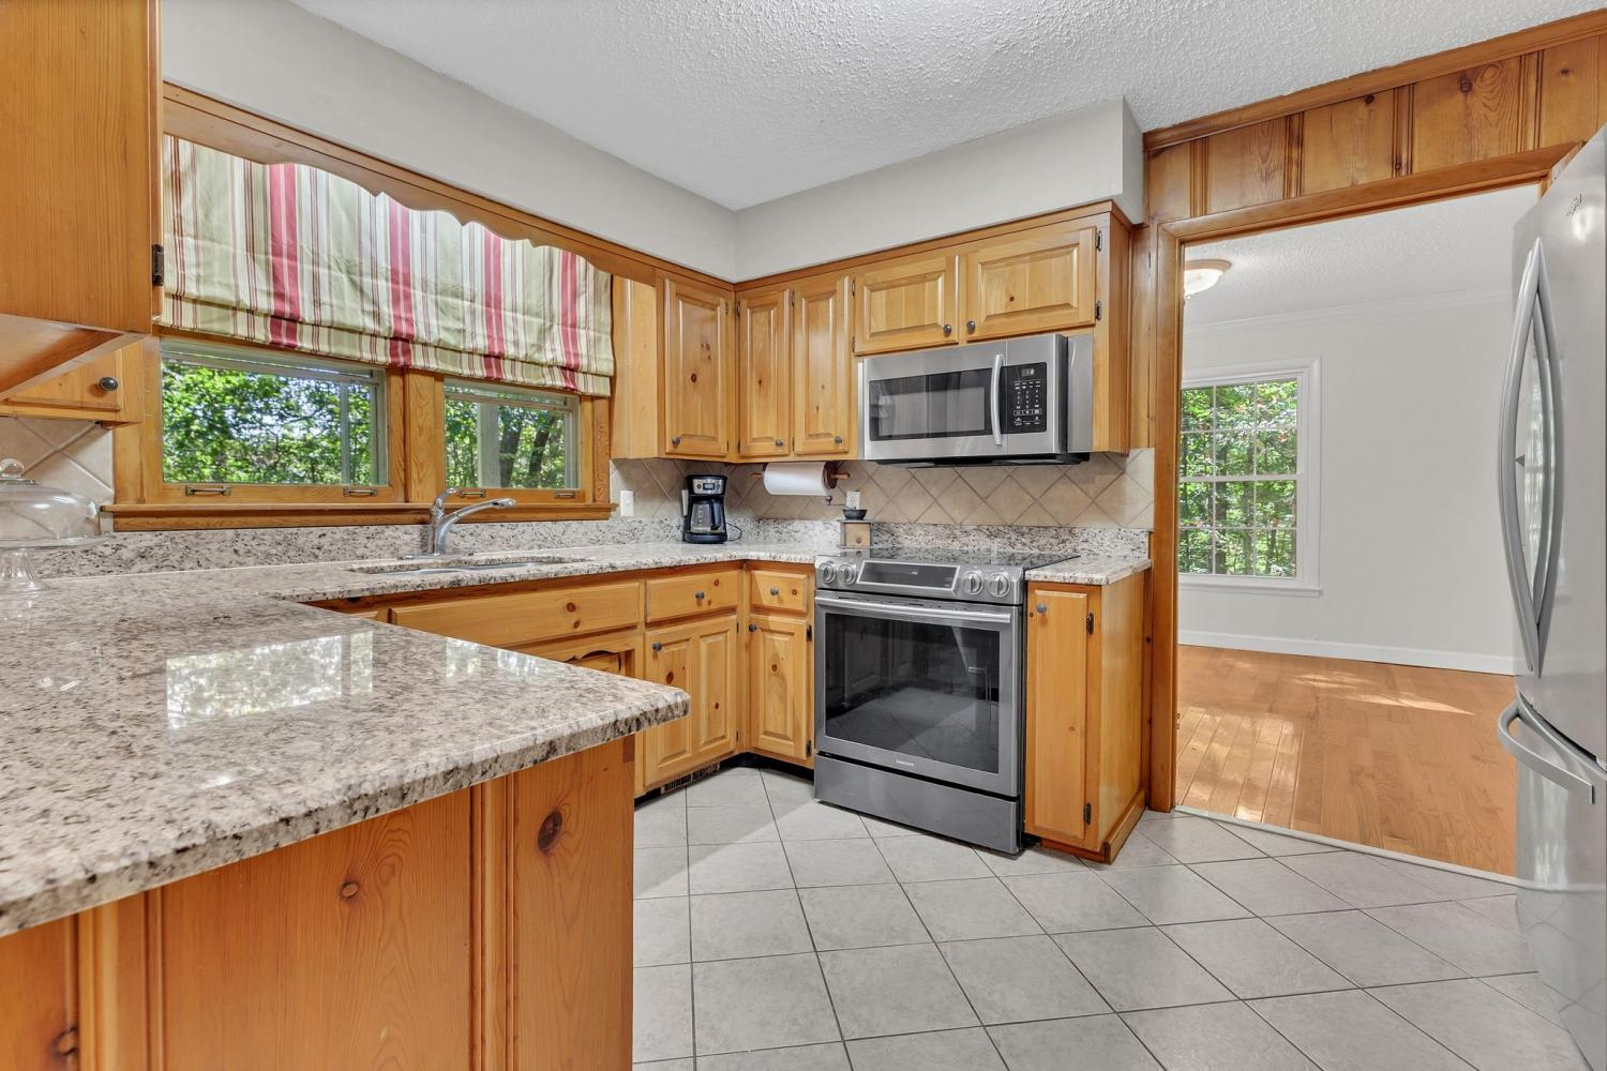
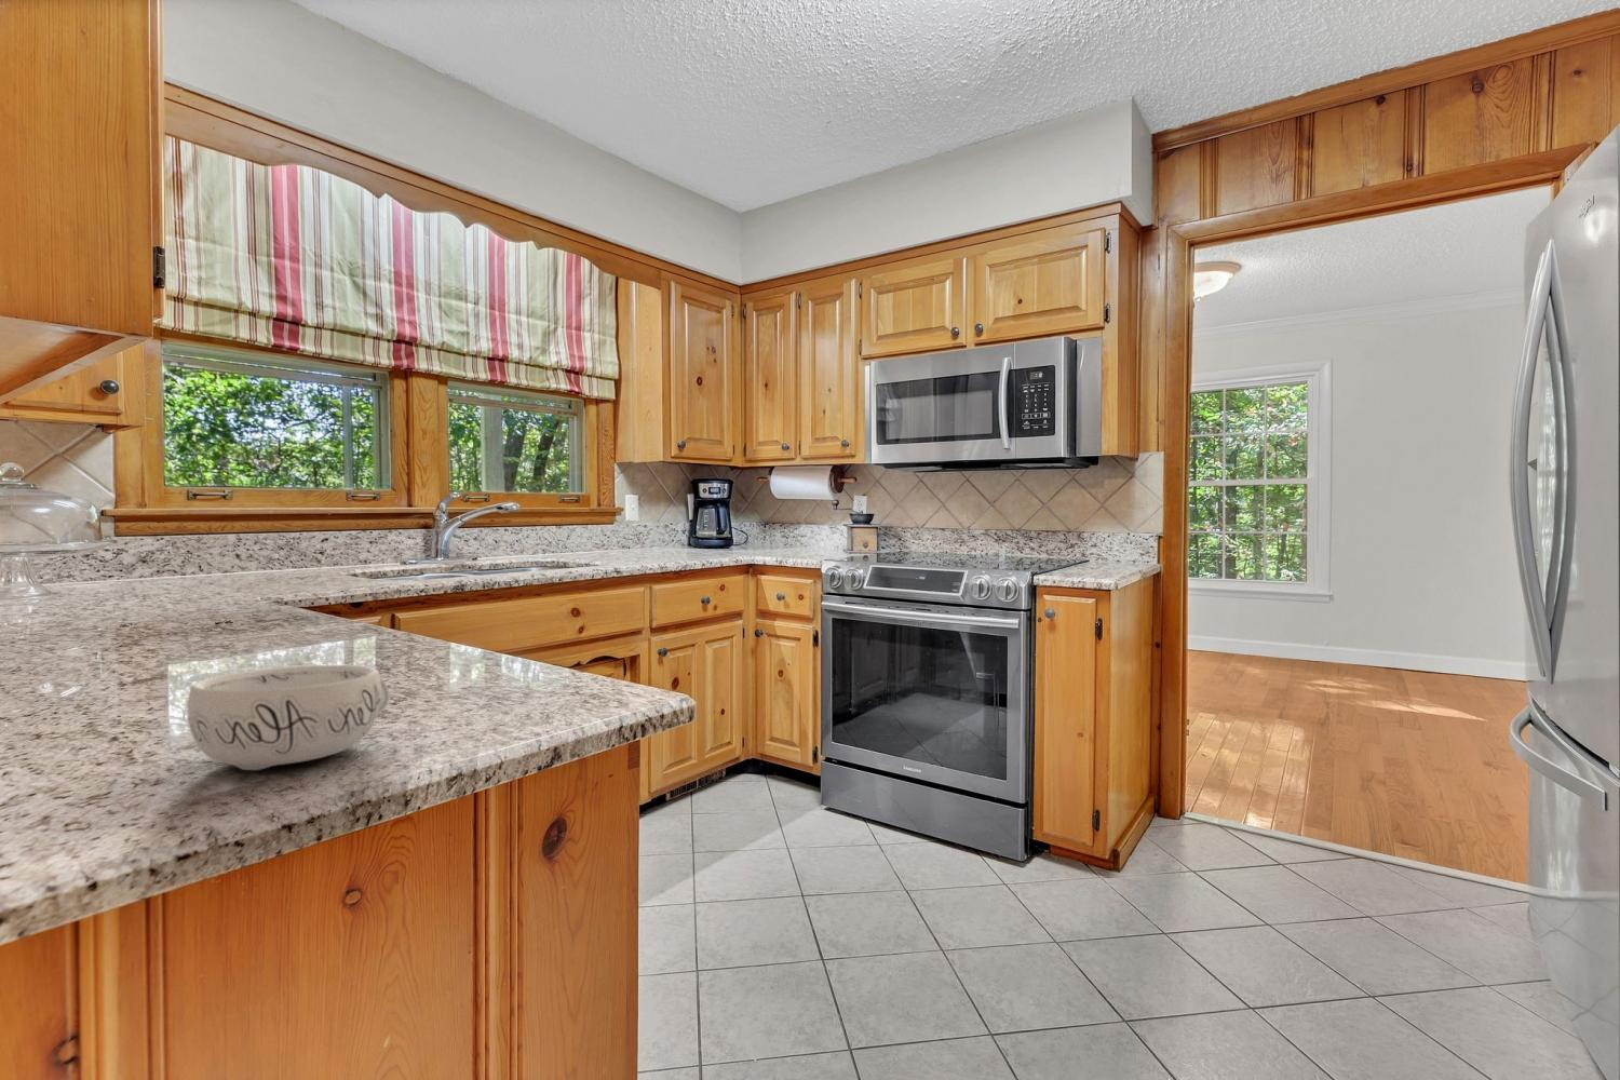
+ decorative bowl [186,663,391,771]
